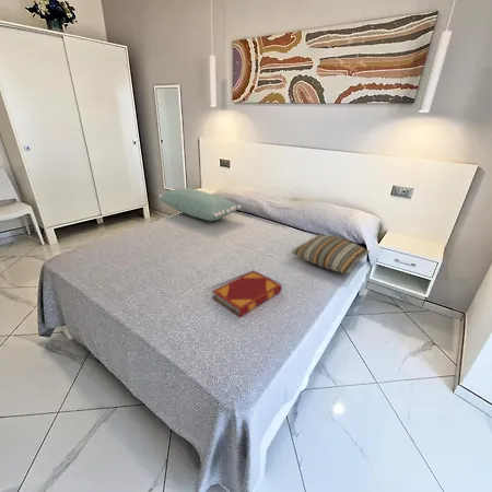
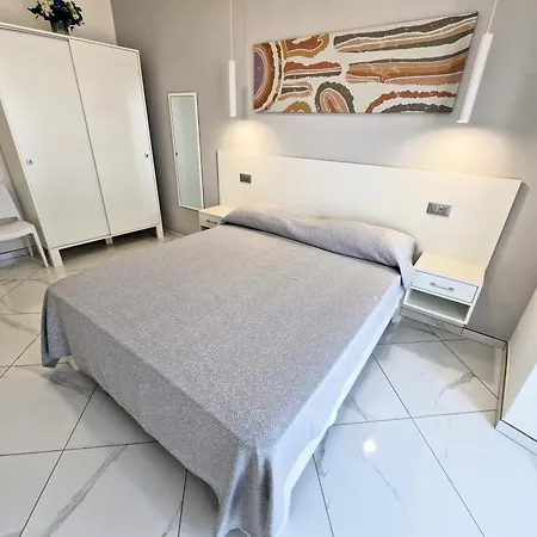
- pillow [291,234,371,274]
- pillow [157,187,242,222]
- hardback book [211,270,283,318]
